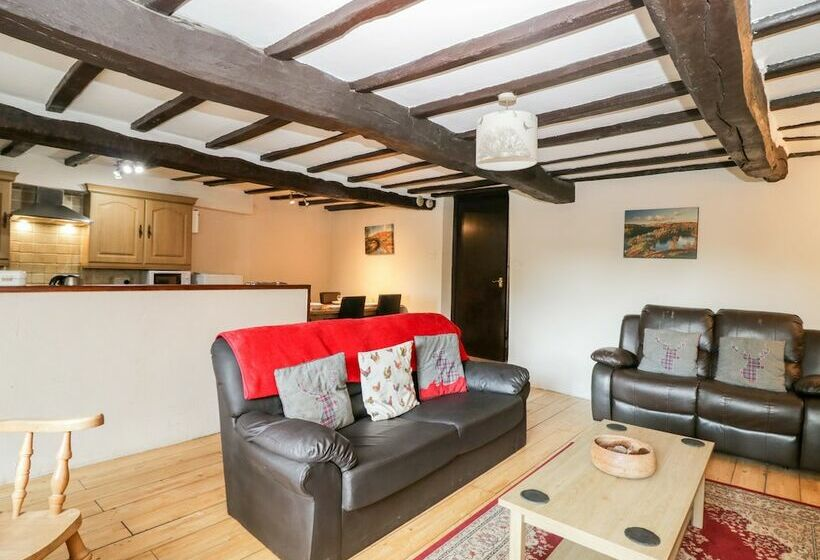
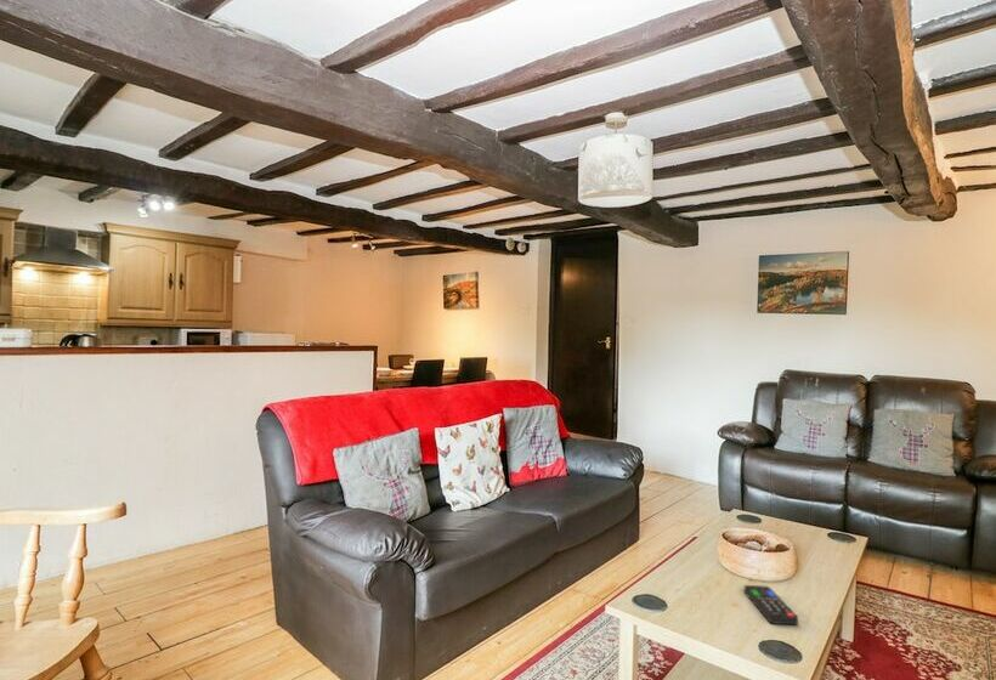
+ remote control [743,584,799,627]
